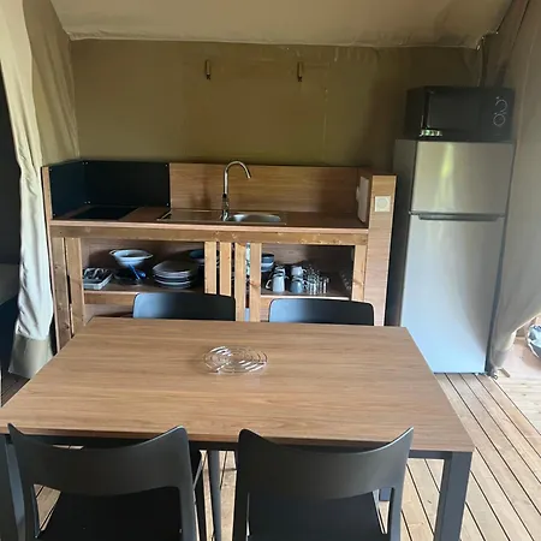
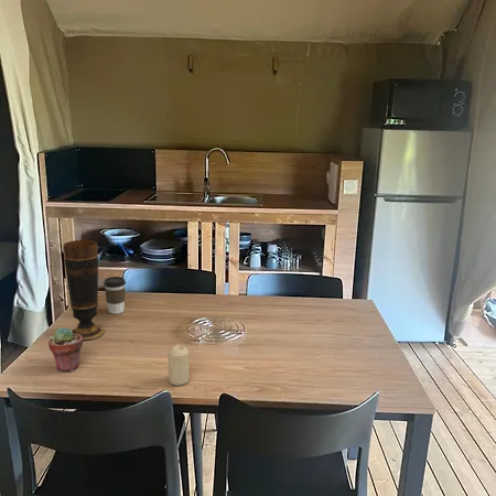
+ candle [168,344,191,387]
+ vase [62,239,106,342]
+ coffee cup [103,276,127,315]
+ potted succulent [47,326,84,373]
